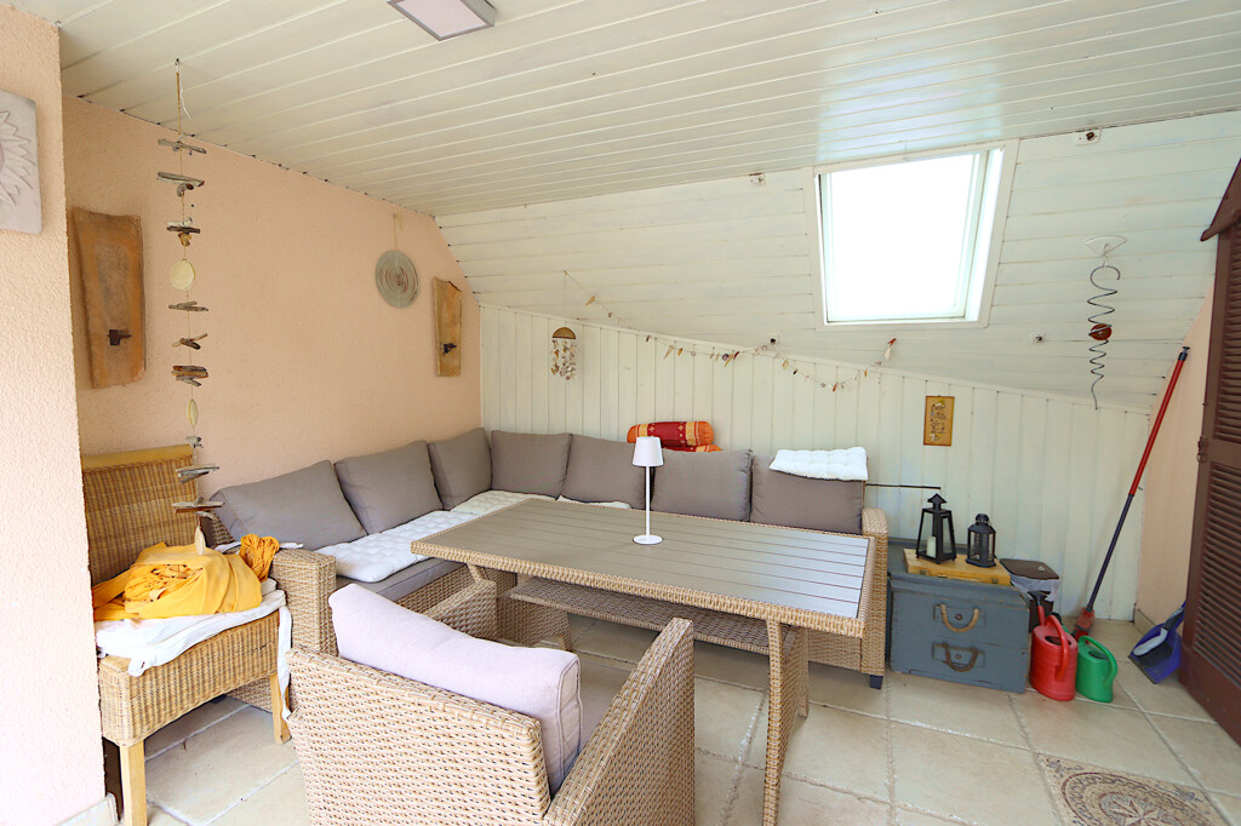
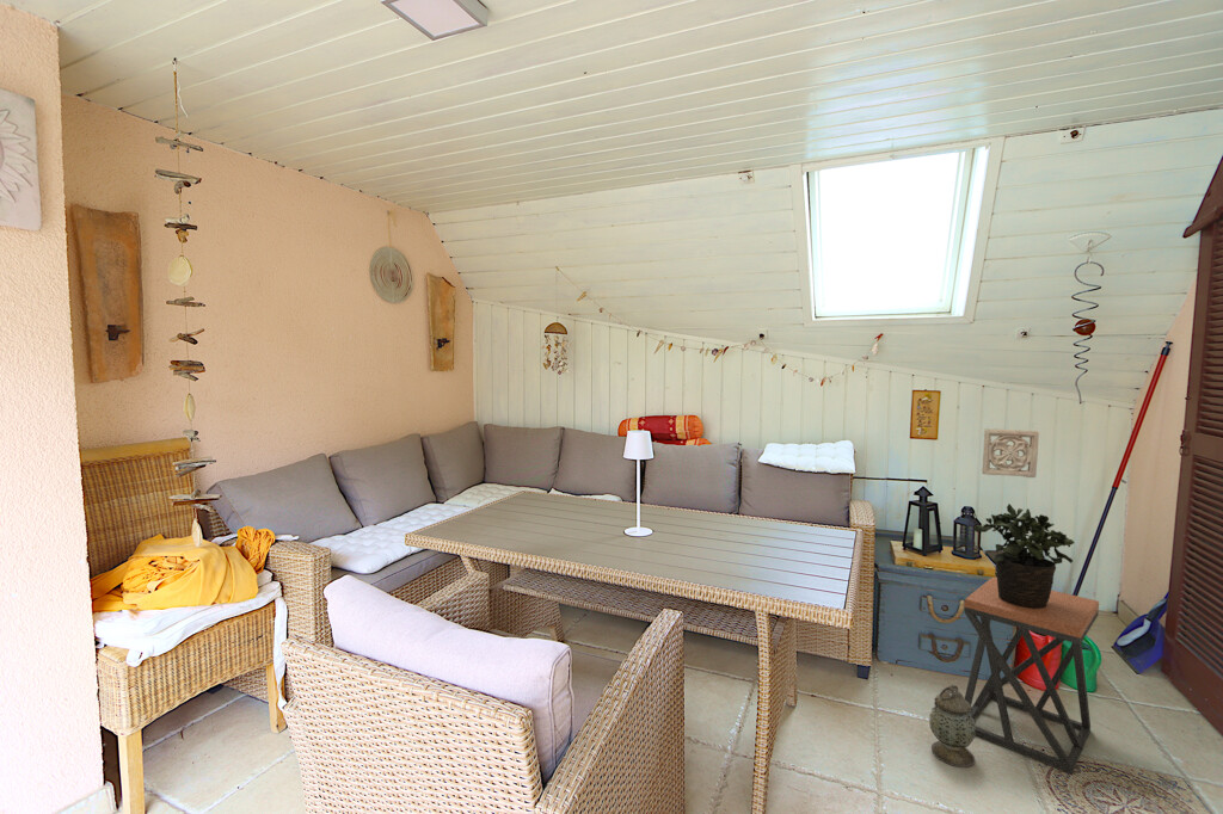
+ stool [964,576,1100,775]
+ wall ornament [981,427,1040,479]
+ lantern [928,684,977,769]
+ potted plant [972,502,1076,609]
